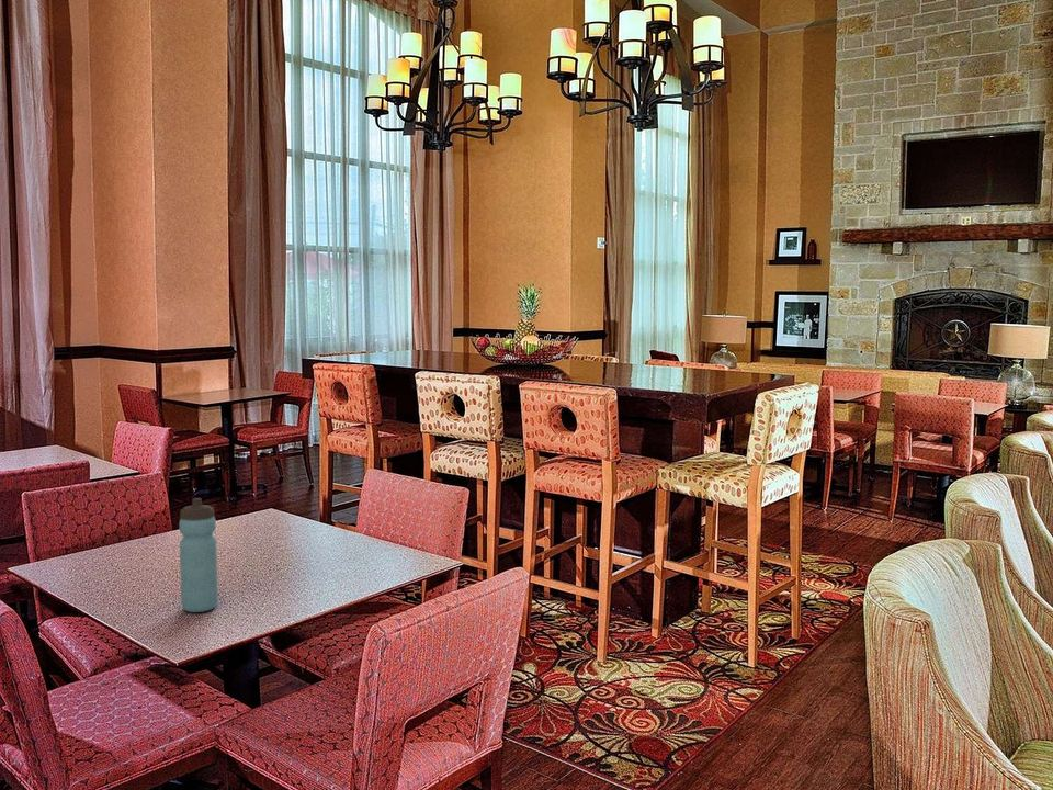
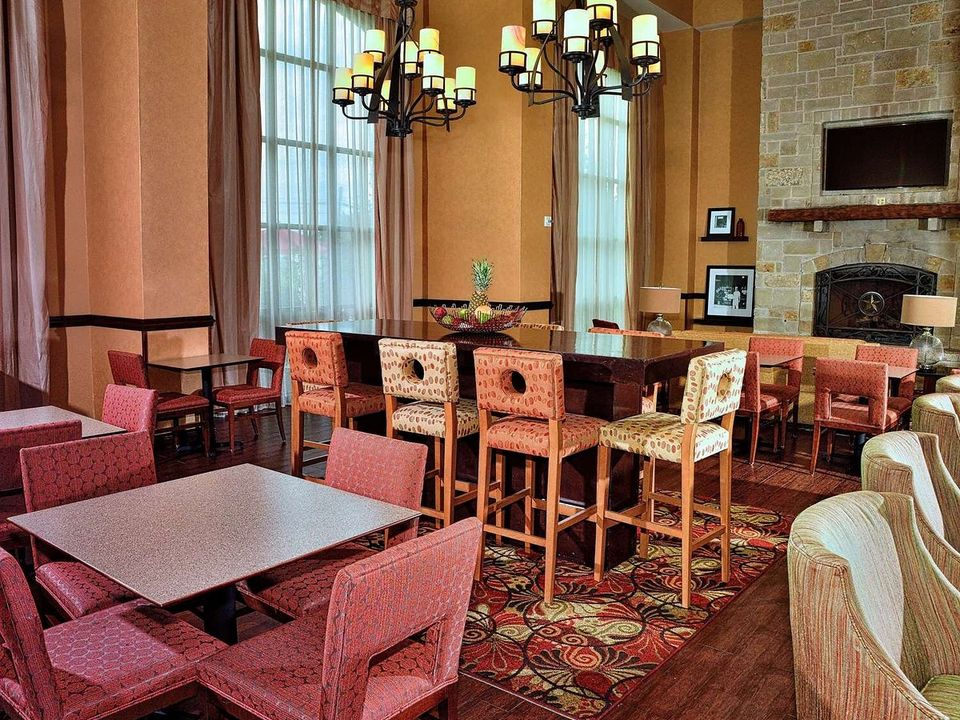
- water bottle [178,497,219,613]
